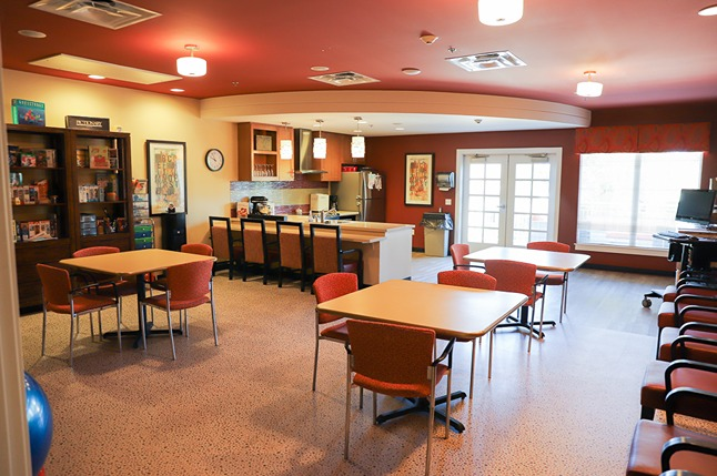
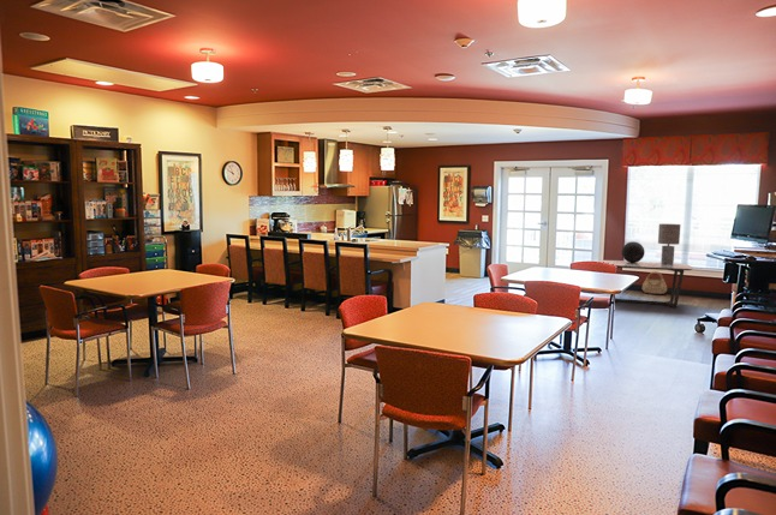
+ decorative globe [621,240,646,263]
+ lamp [657,222,681,264]
+ coffee table [597,259,694,309]
+ basket [641,270,668,295]
